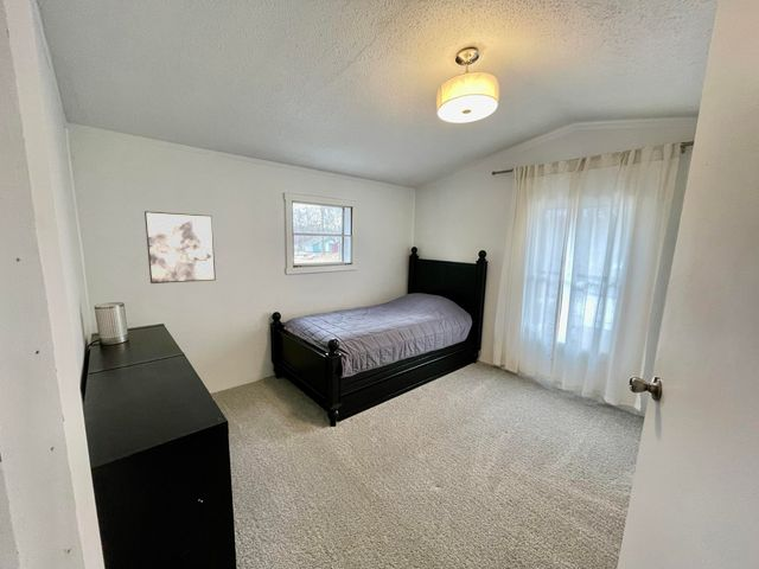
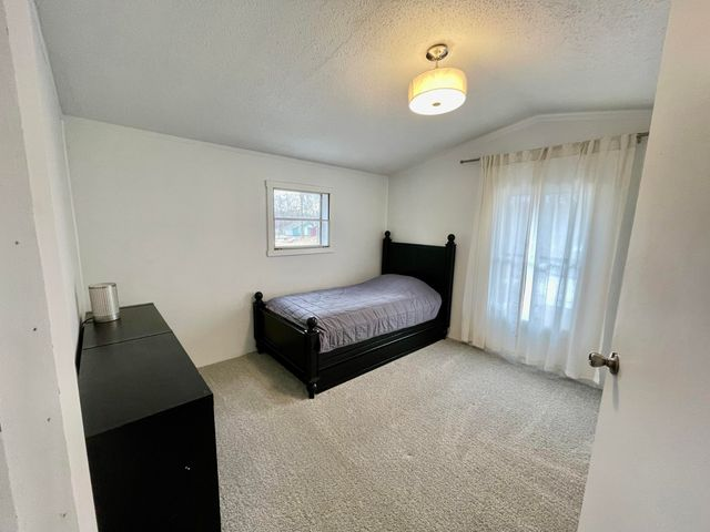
- wall art [143,210,217,284]
